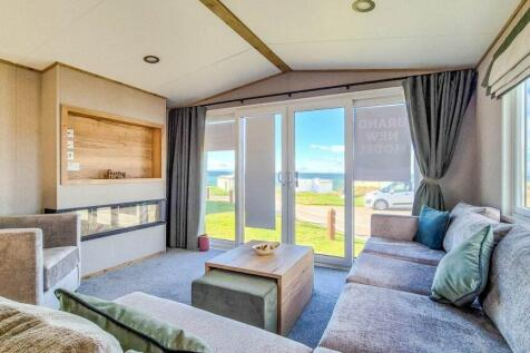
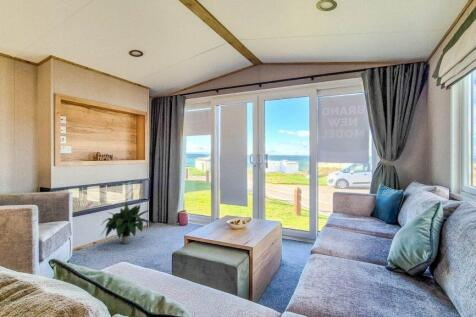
+ potted plant [99,202,153,245]
